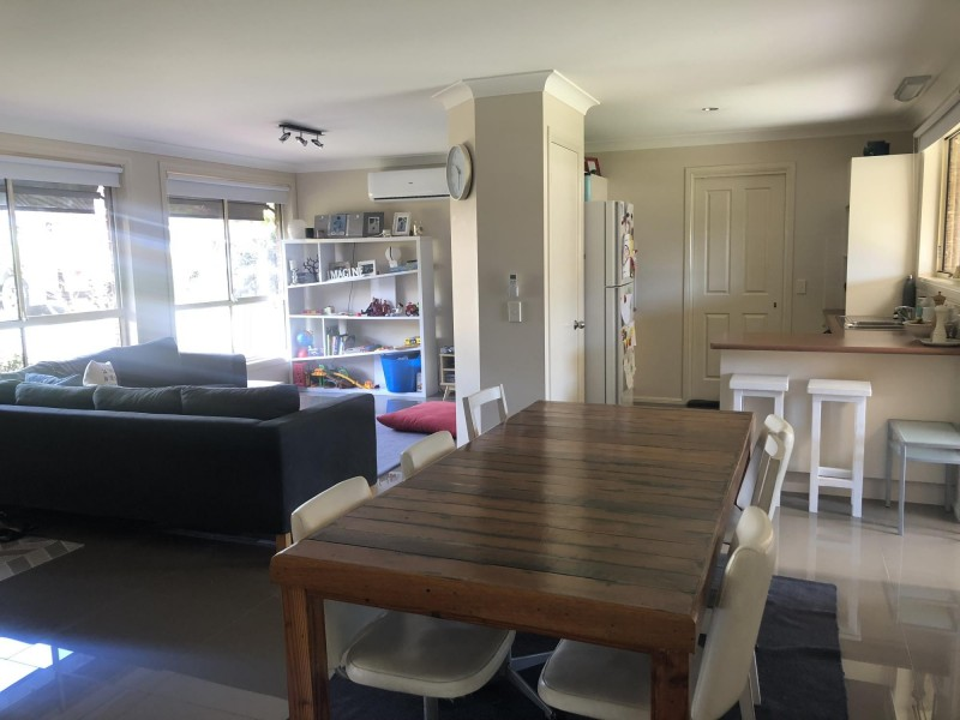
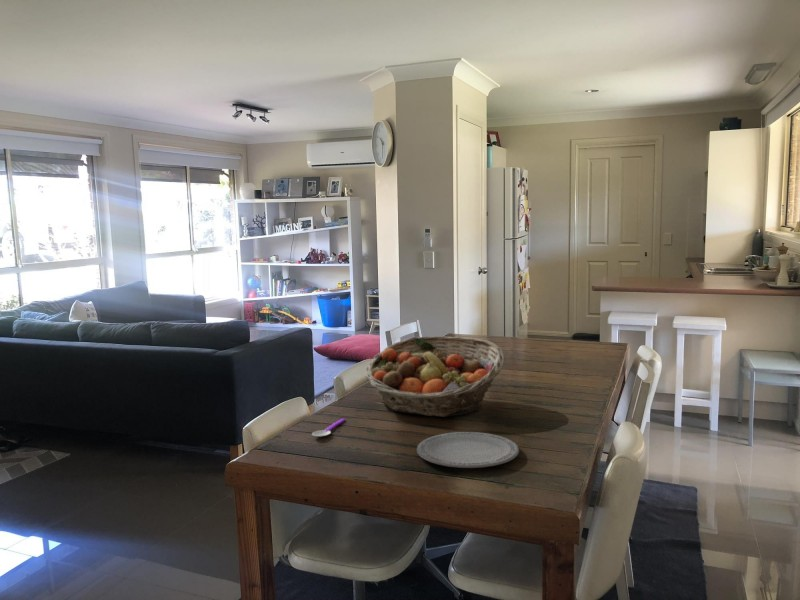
+ spoon [311,418,346,438]
+ fruit basket [364,335,505,418]
+ plate [416,431,520,469]
